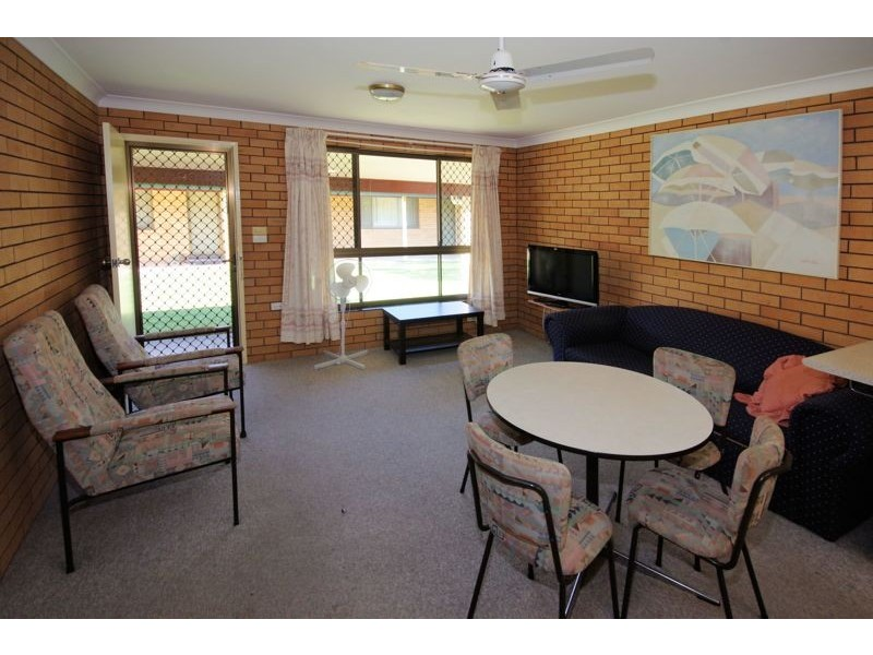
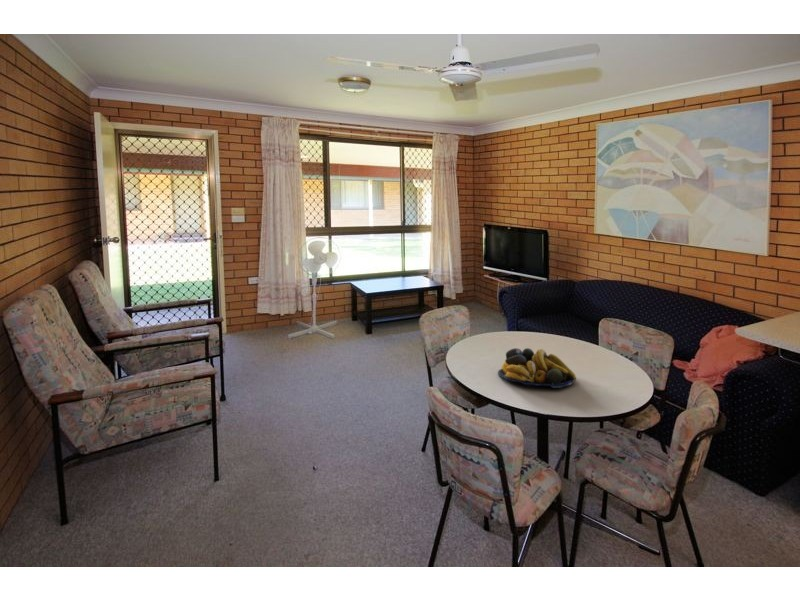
+ fruit bowl [497,347,577,389]
